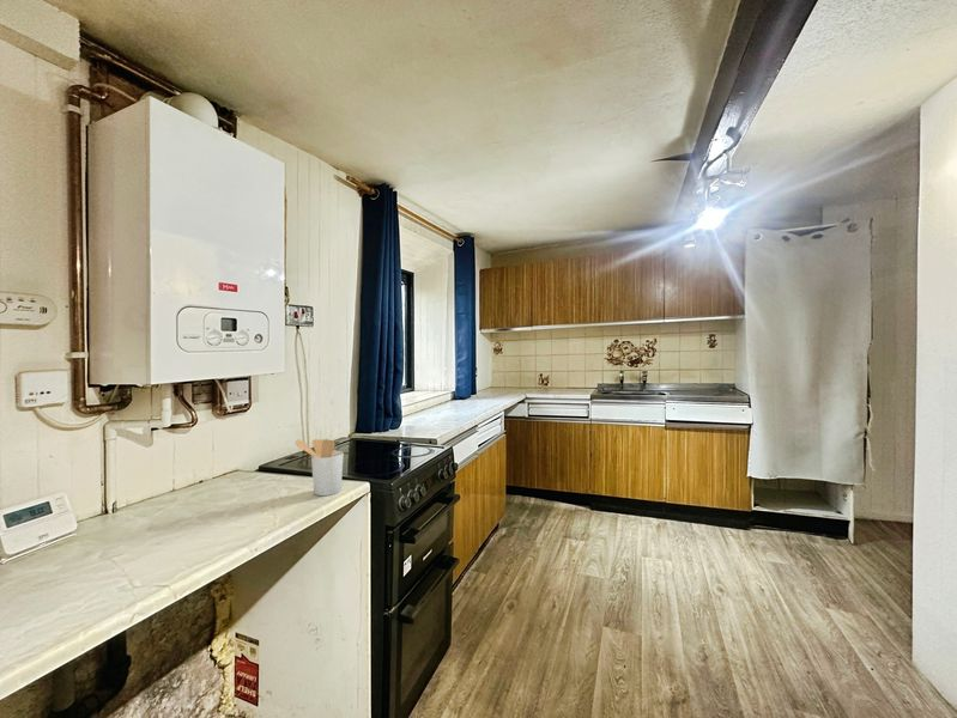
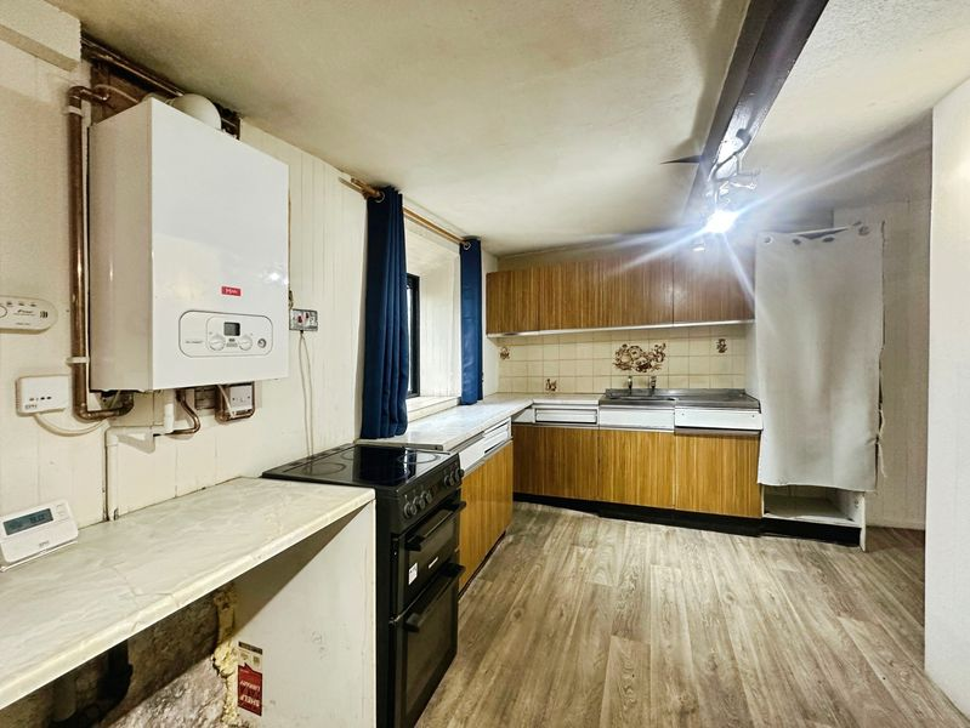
- utensil holder [293,438,345,497]
